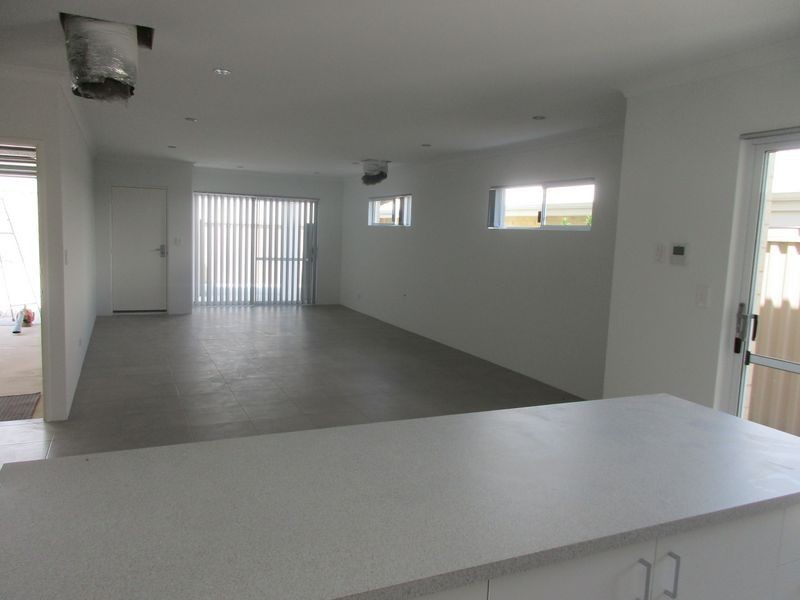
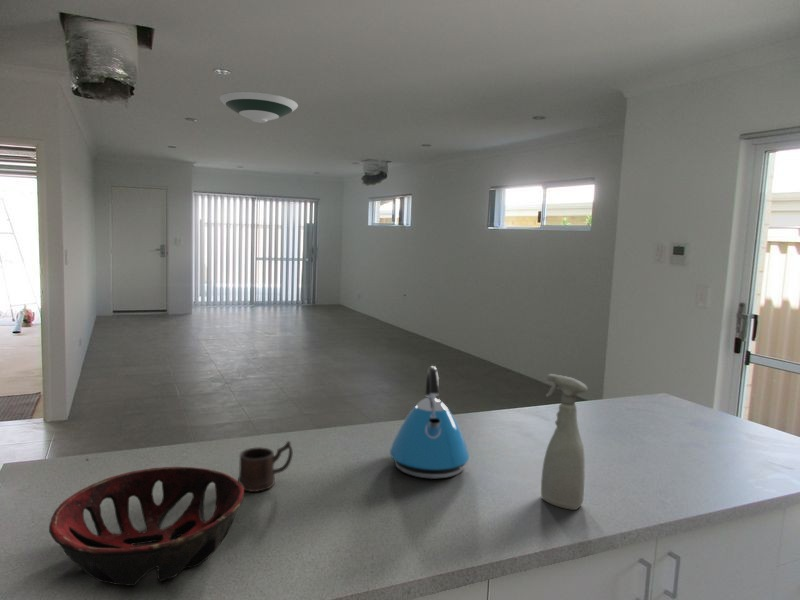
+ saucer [219,90,299,124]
+ decorative bowl [48,466,245,587]
+ mug [237,440,294,493]
+ kettle [389,365,470,480]
+ spray bottle [540,373,589,511]
